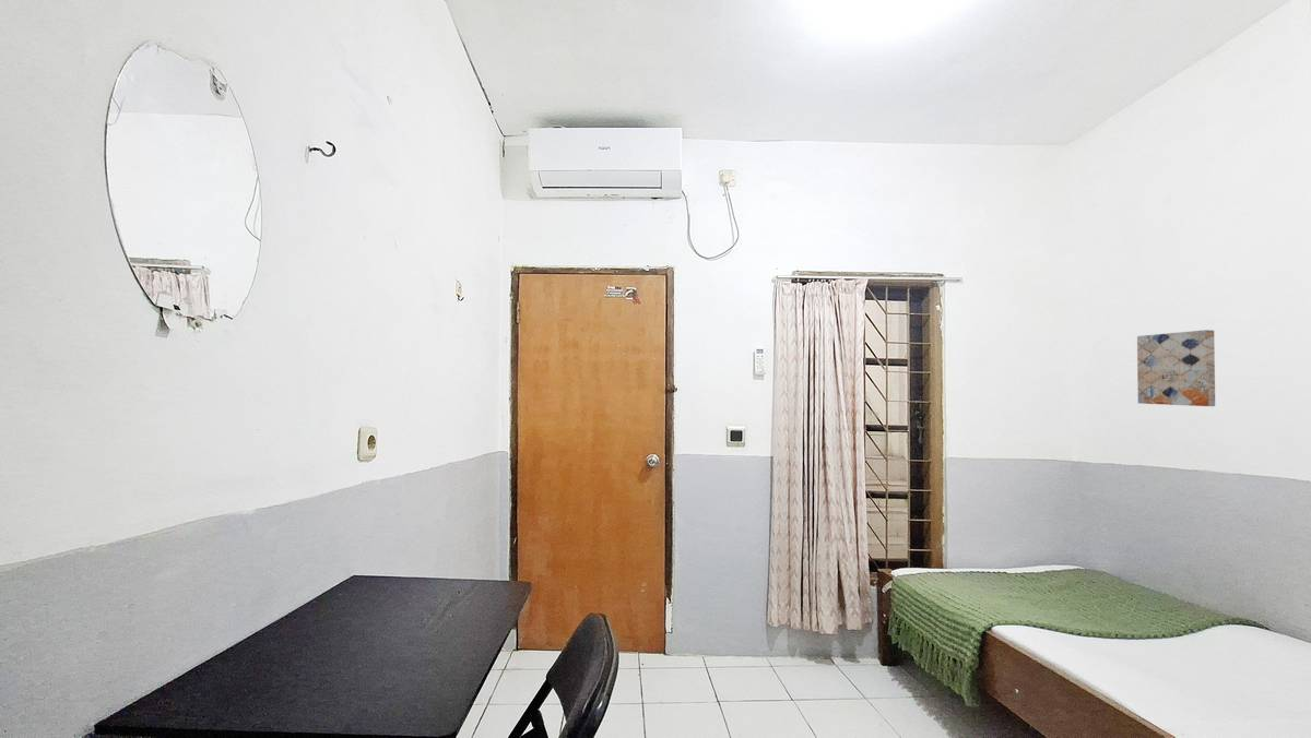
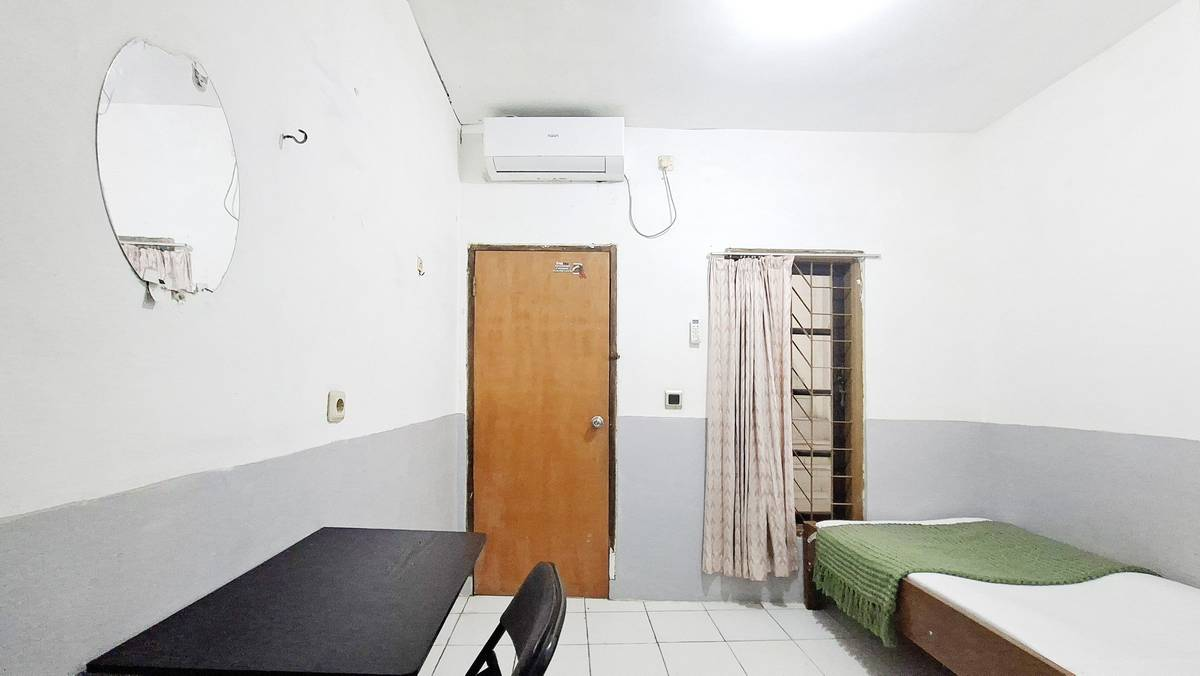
- wall art [1136,329,1216,407]
